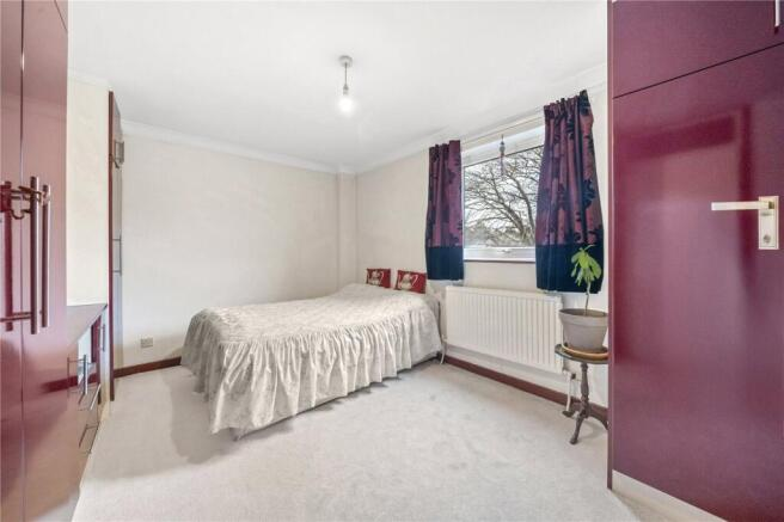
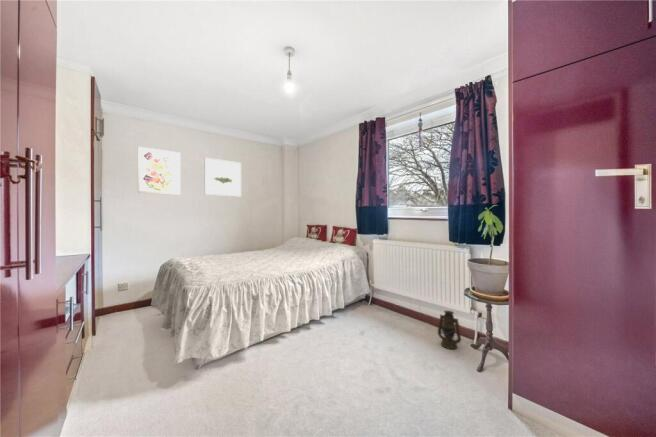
+ wall art [137,146,182,196]
+ wall art [204,157,242,197]
+ lantern [437,310,462,350]
